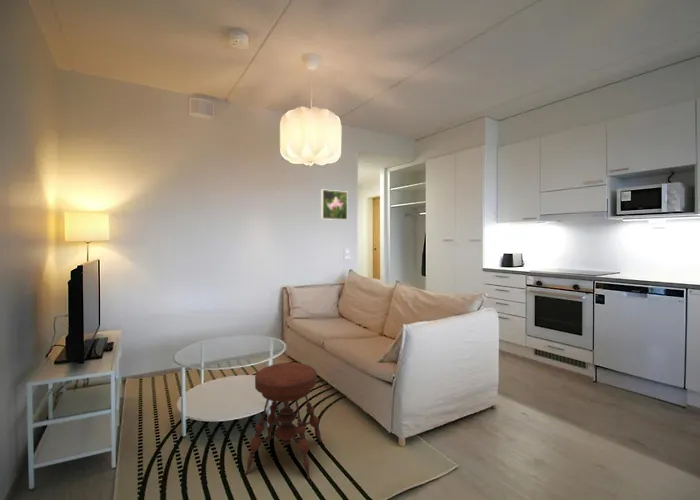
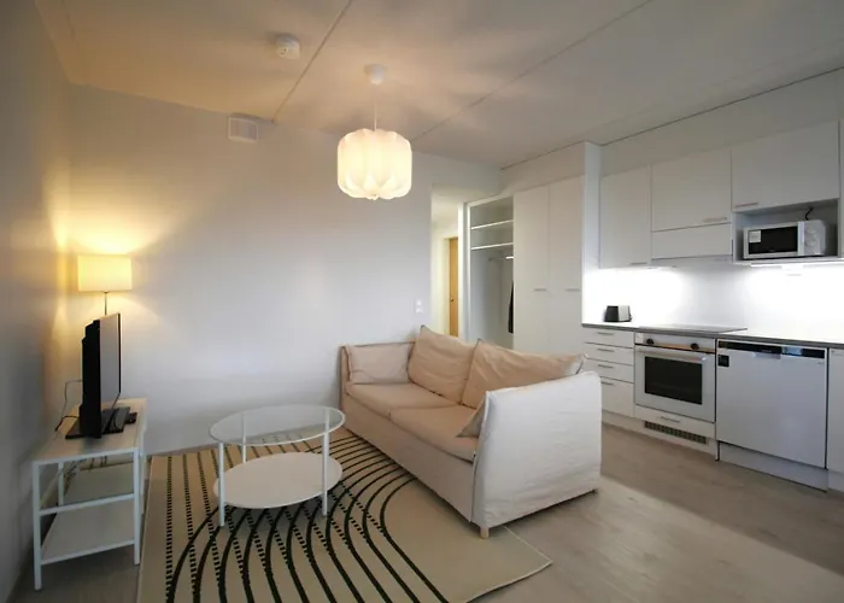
- stool [244,362,323,480]
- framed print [320,188,349,221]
